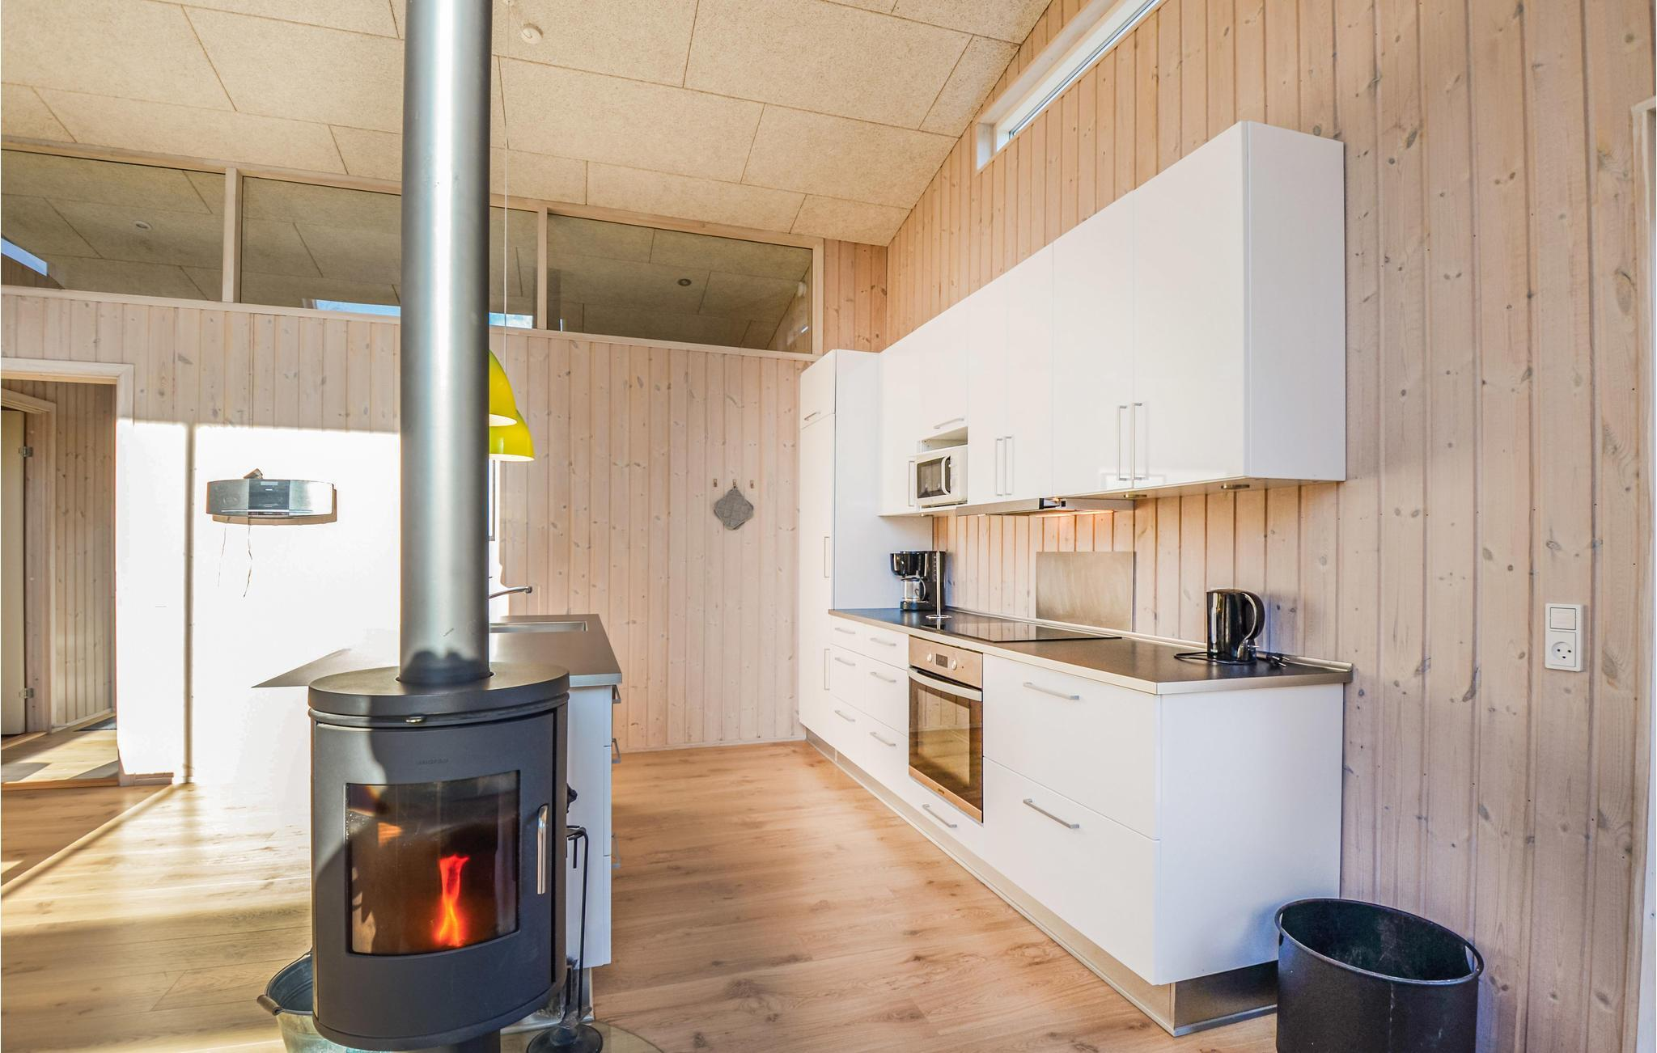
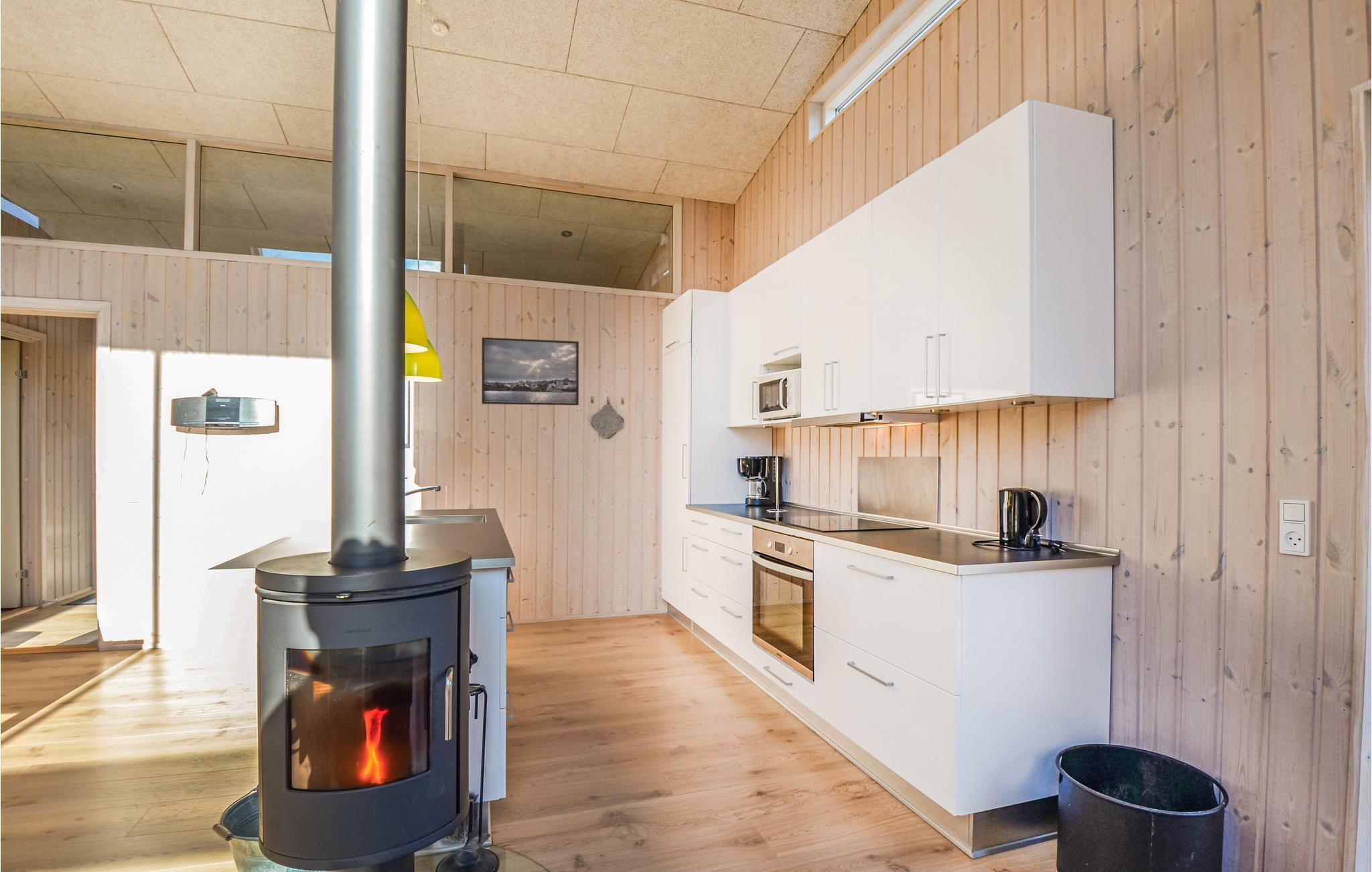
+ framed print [481,337,579,406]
